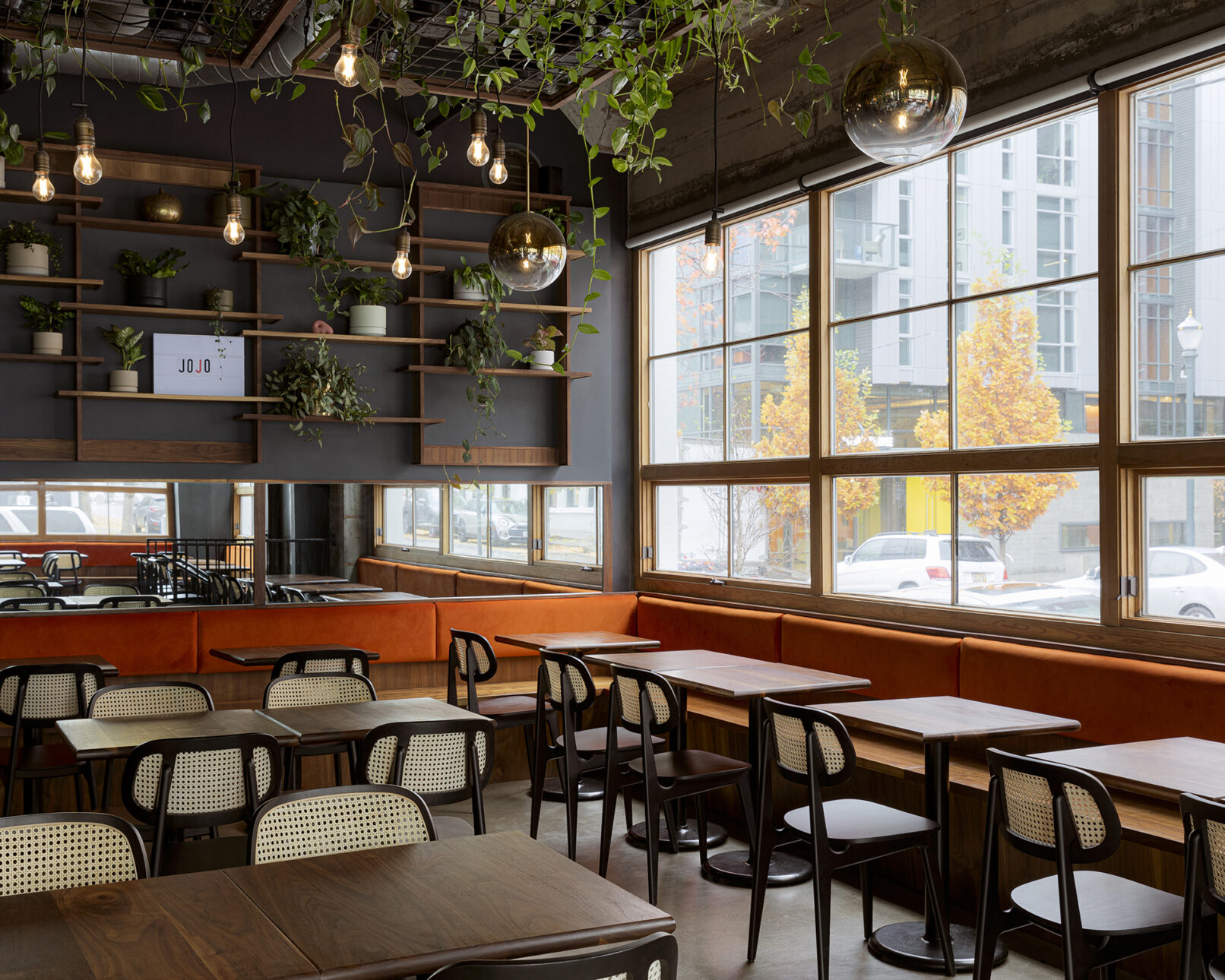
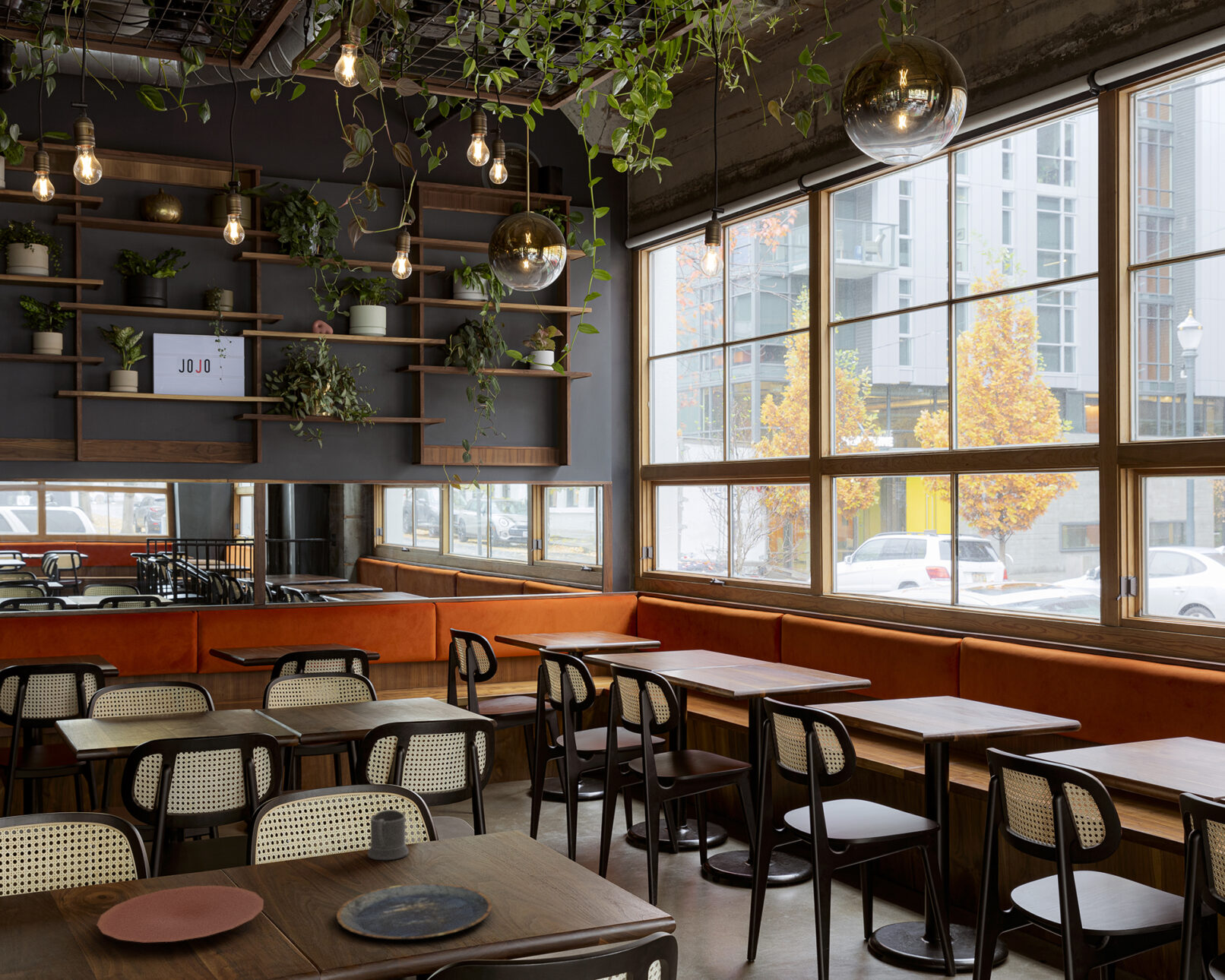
+ mug [367,809,410,861]
+ plate [96,885,264,944]
+ plate [336,883,493,940]
